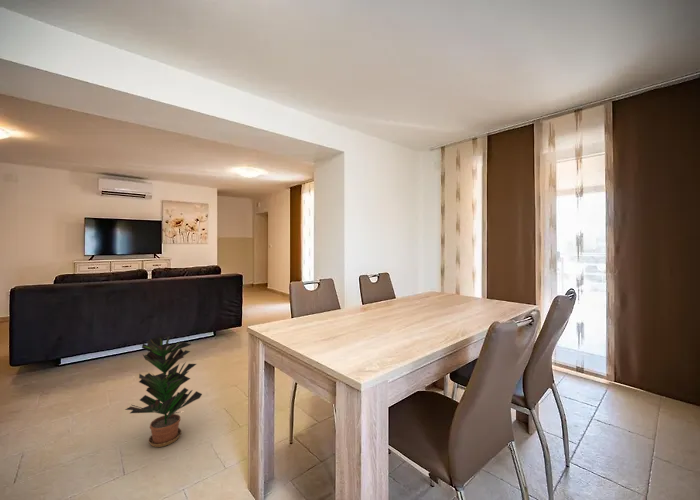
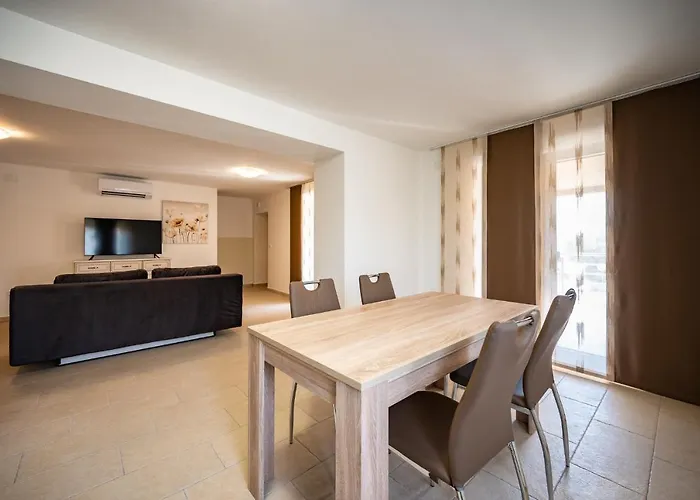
- potted plant [124,335,203,448]
